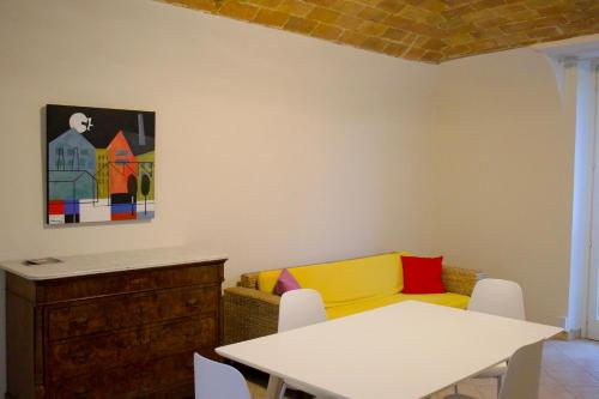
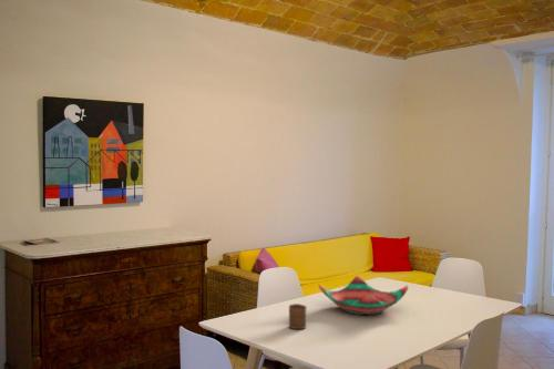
+ decorative bowl [318,275,409,316]
+ cup [288,303,308,330]
